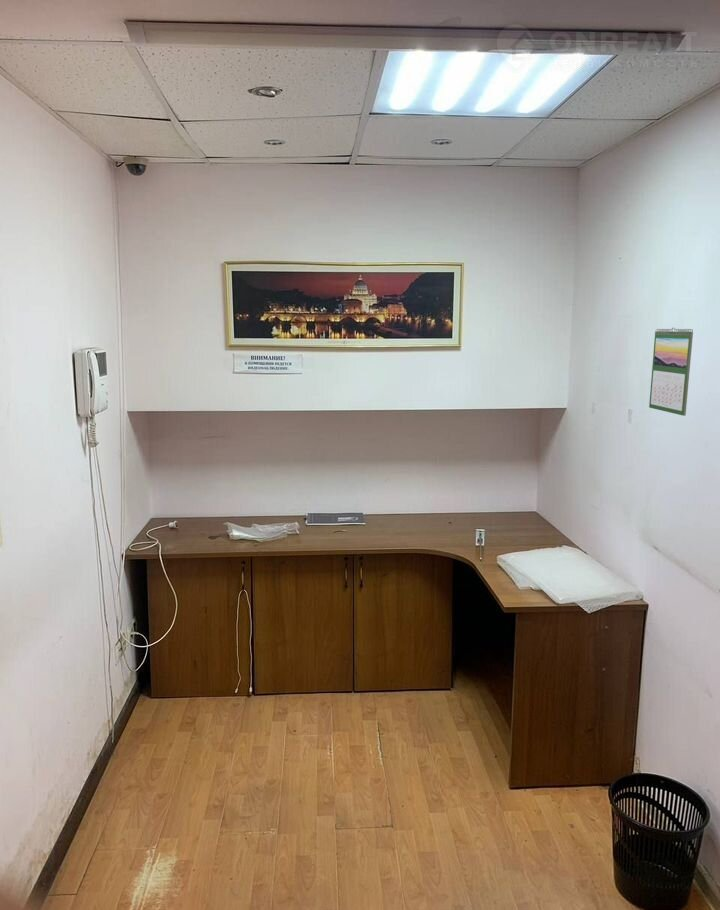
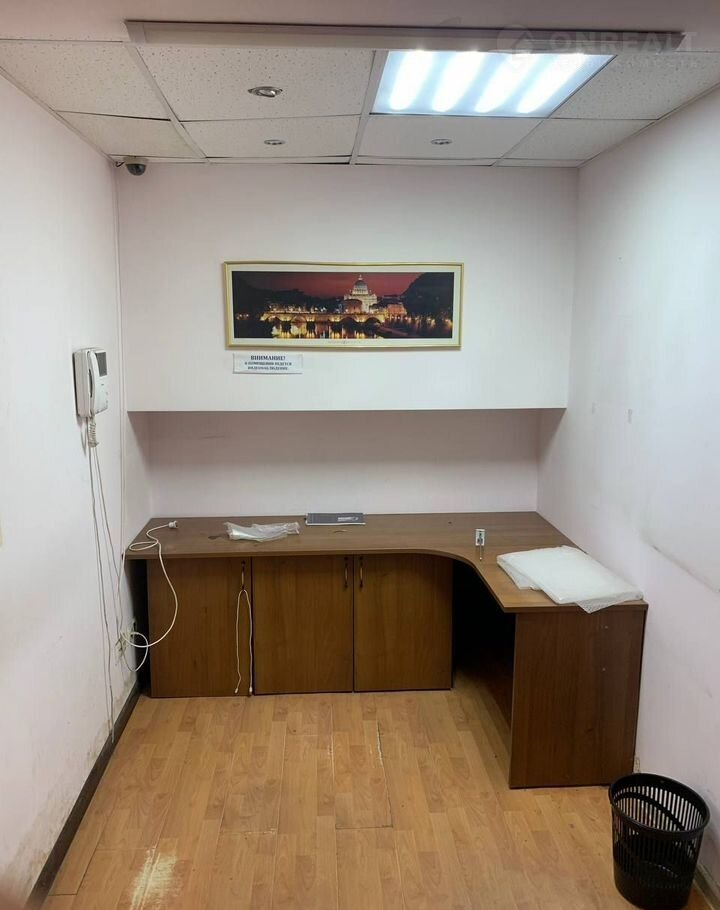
- calendar [648,327,694,417]
